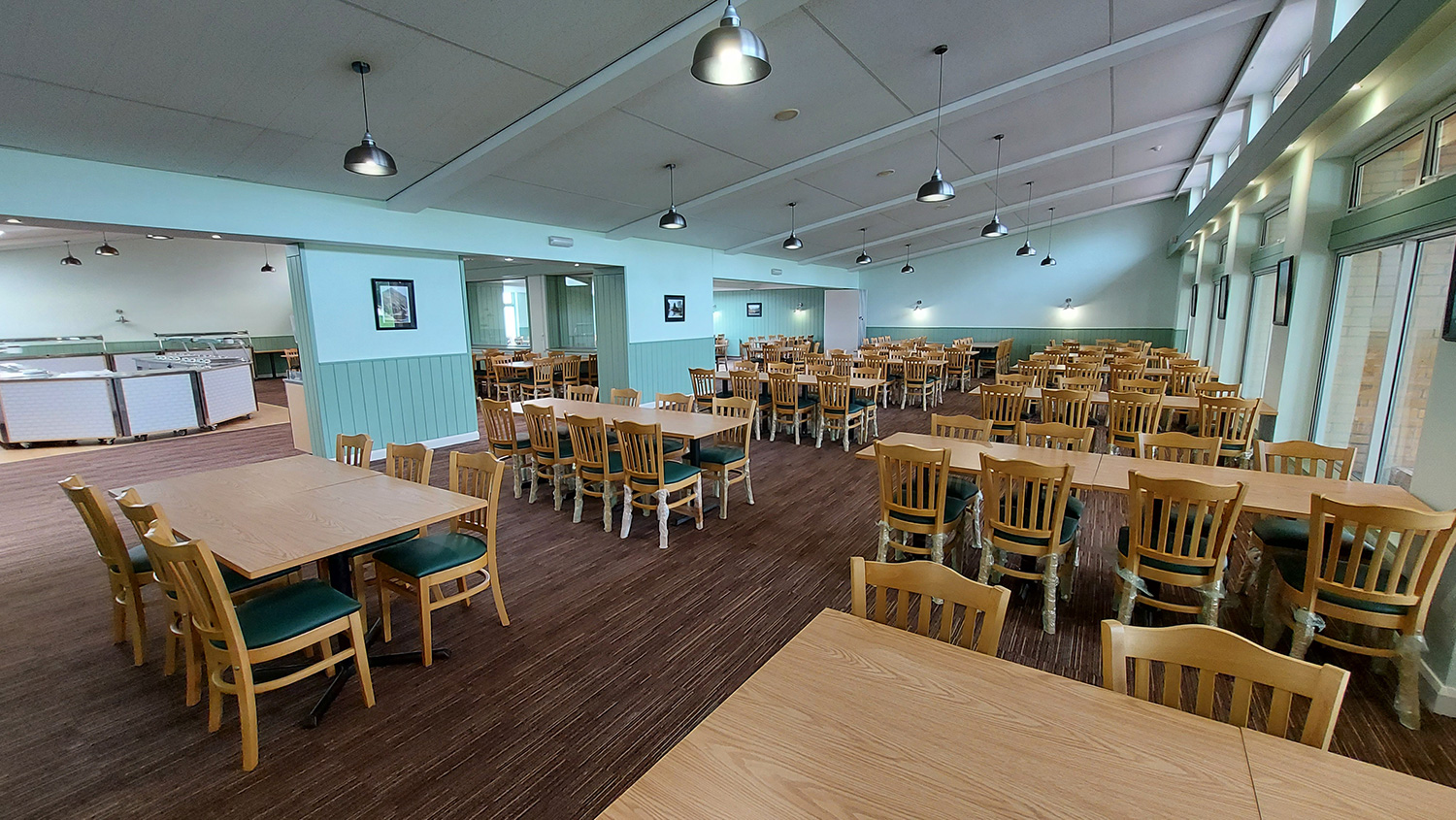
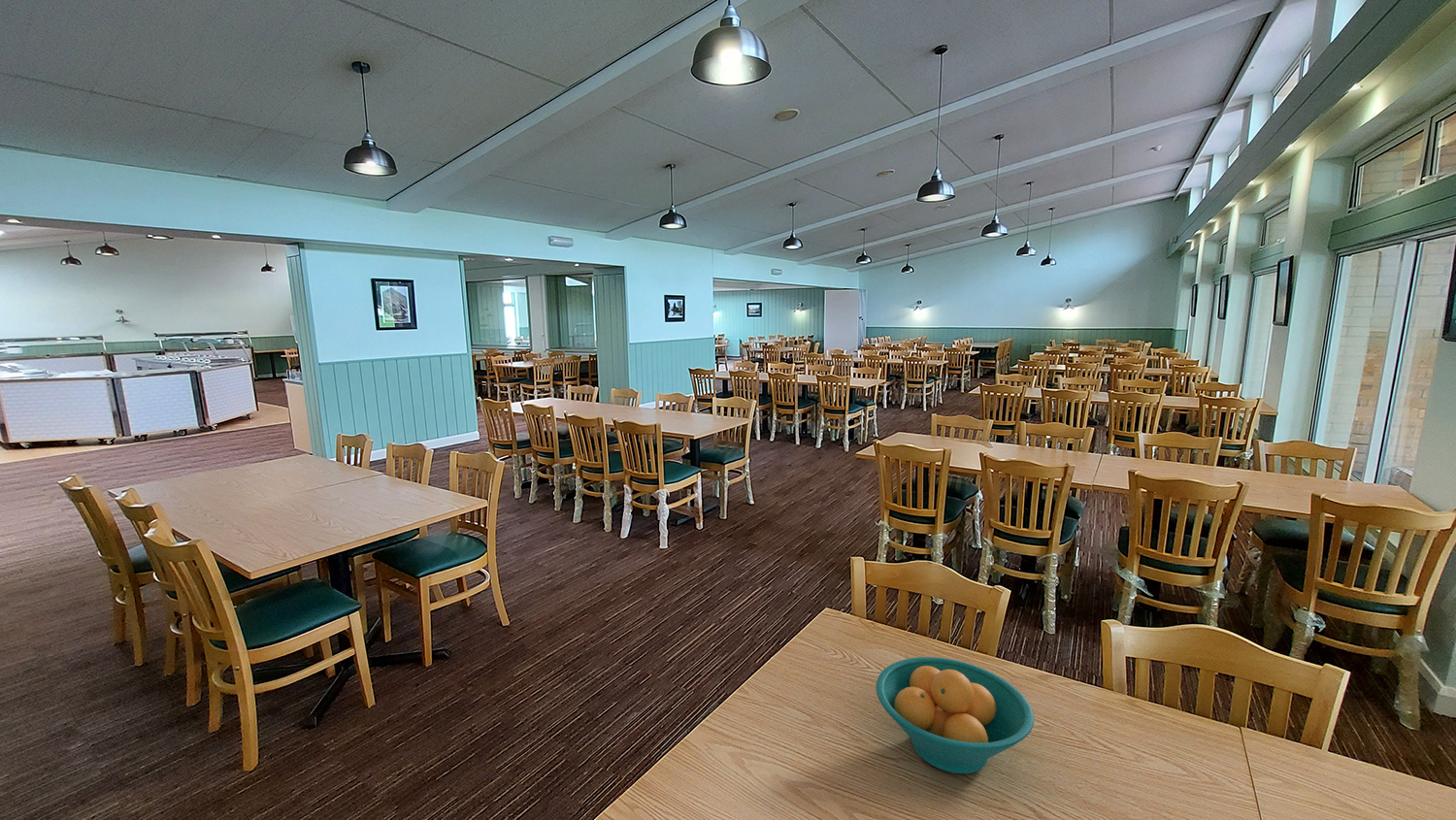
+ fruit bowl [876,656,1035,774]
